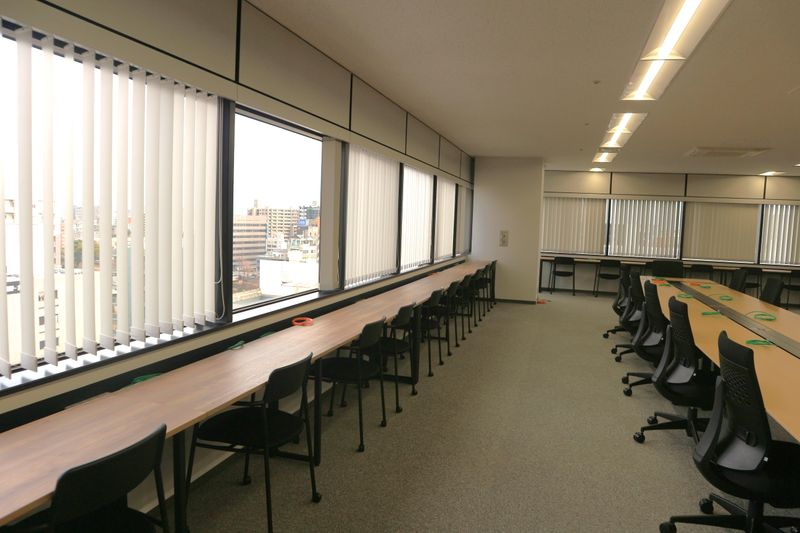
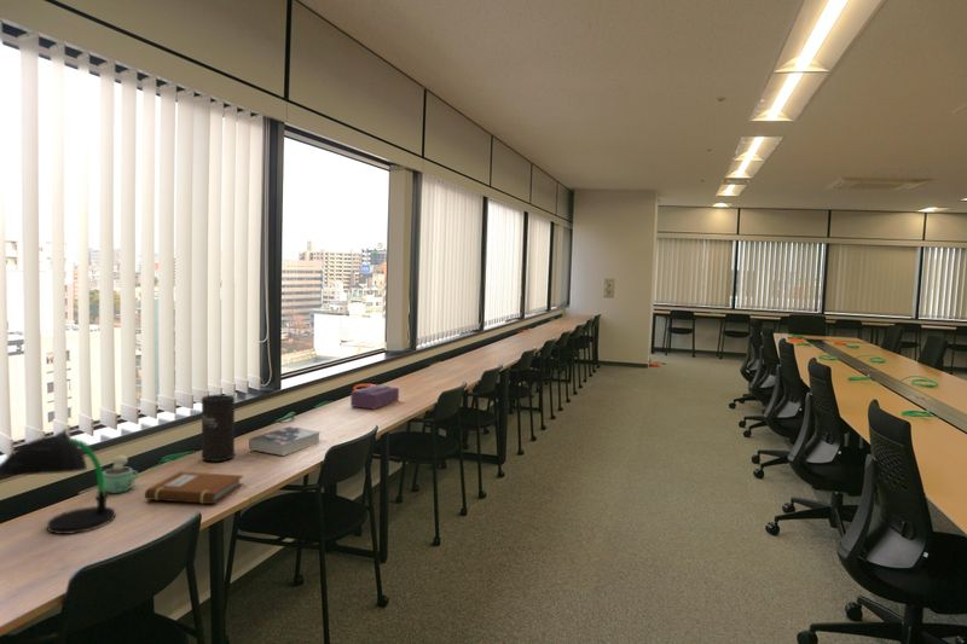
+ chocolate milk [103,453,139,494]
+ notebook [144,470,244,505]
+ tissue box [349,383,400,411]
+ book [248,425,322,457]
+ desk lamp [0,428,116,535]
+ speaker [201,394,236,463]
